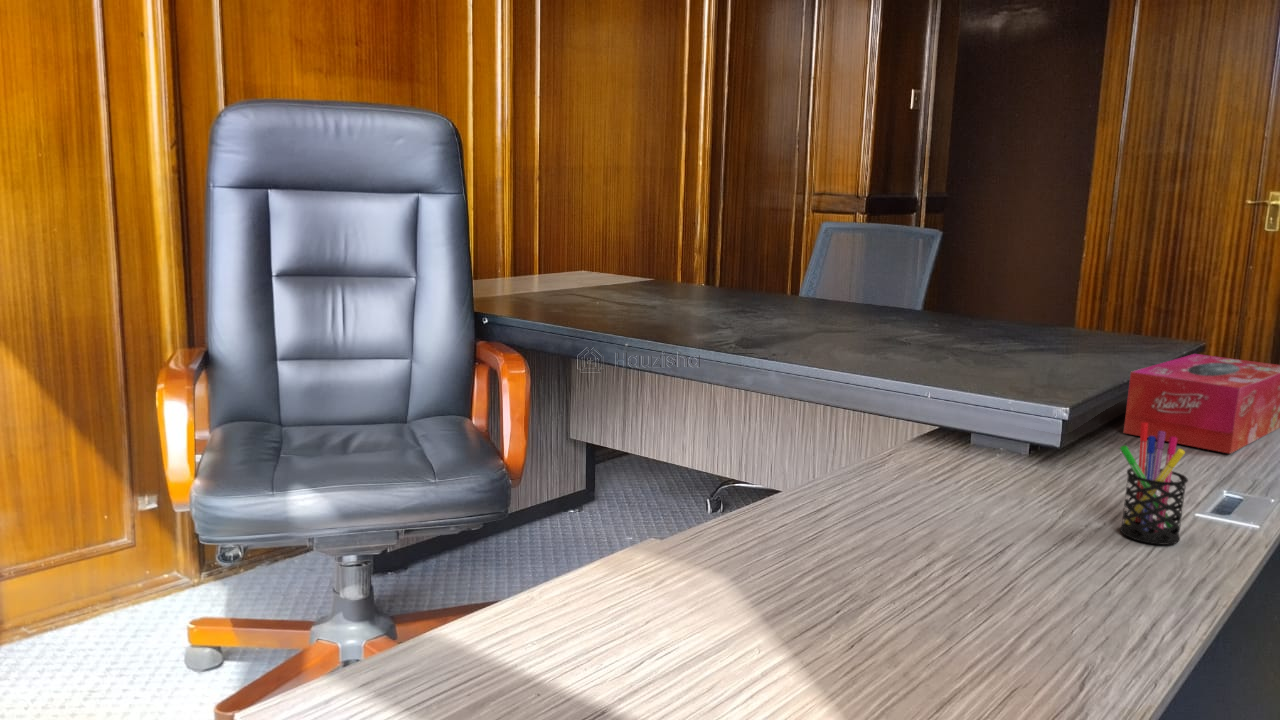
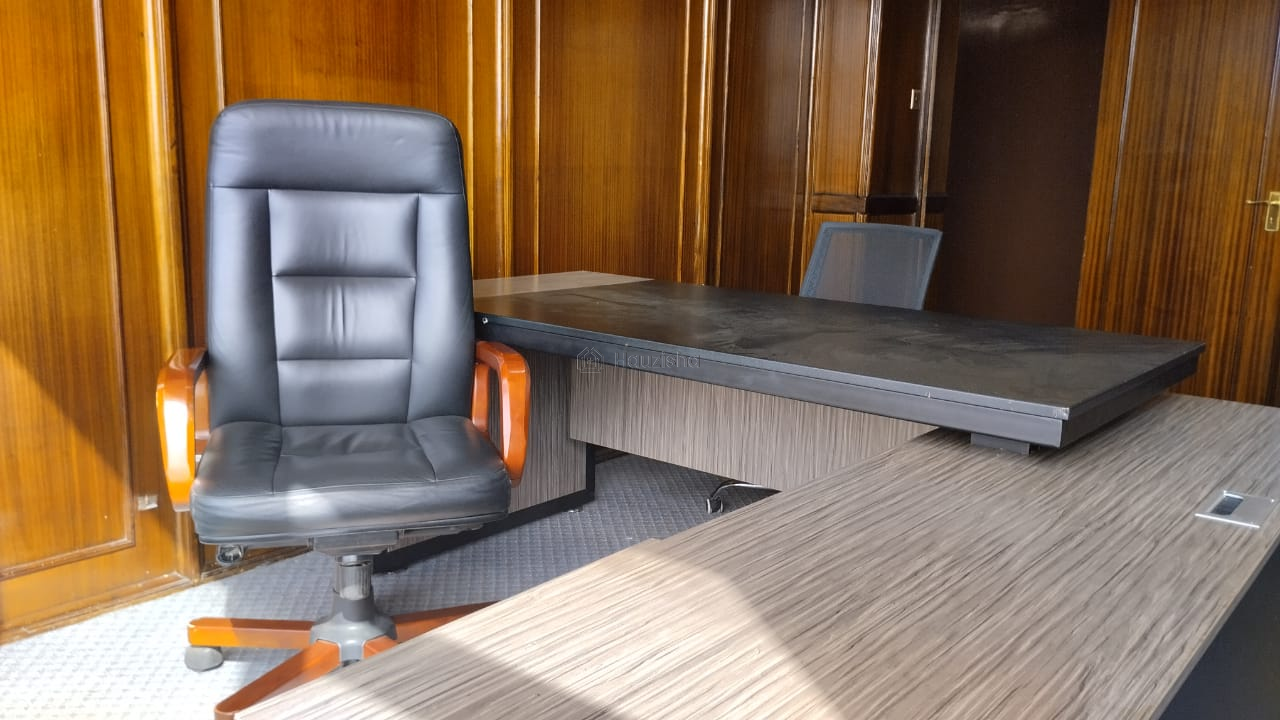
- tissue box [1123,353,1280,455]
- pen holder [1119,422,1189,546]
